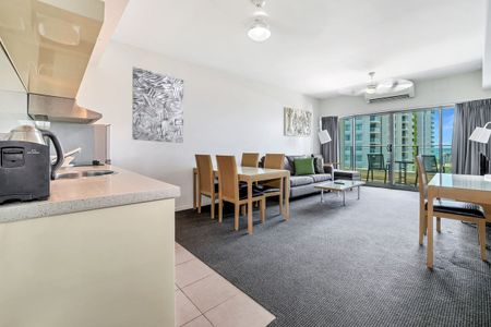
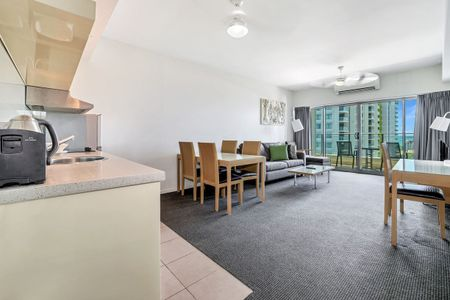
- wall art [131,65,184,144]
